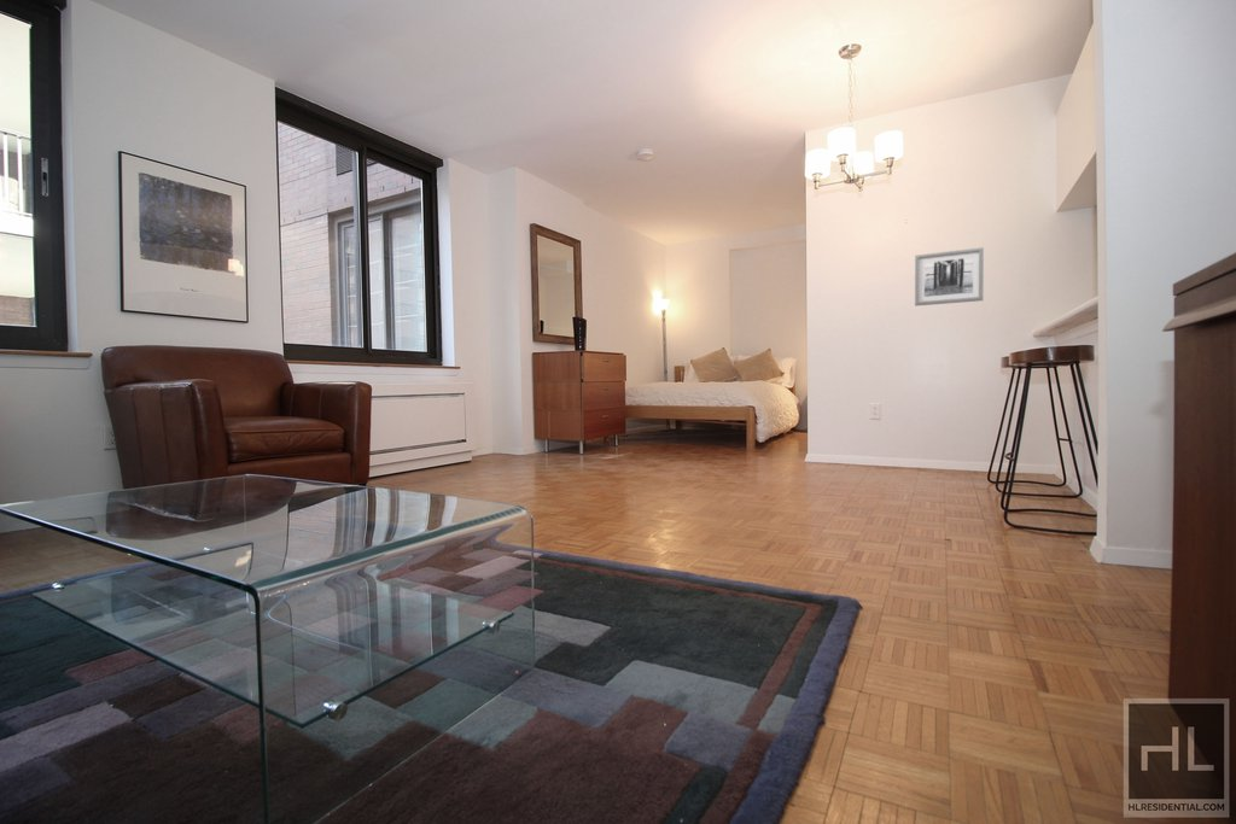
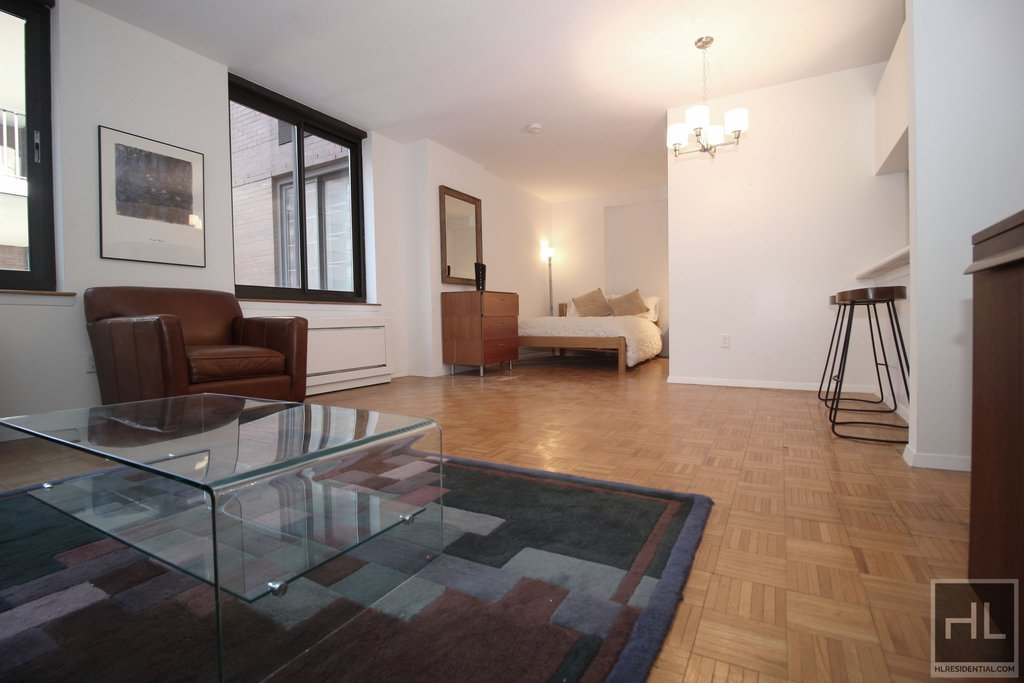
- wall art [914,246,985,308]
